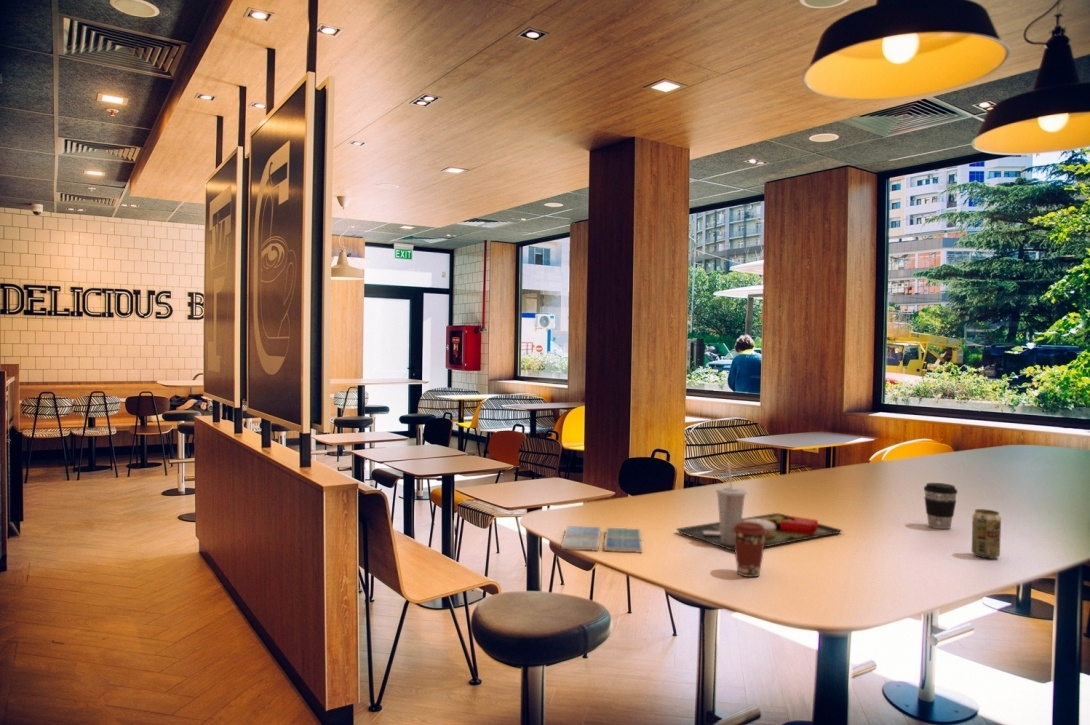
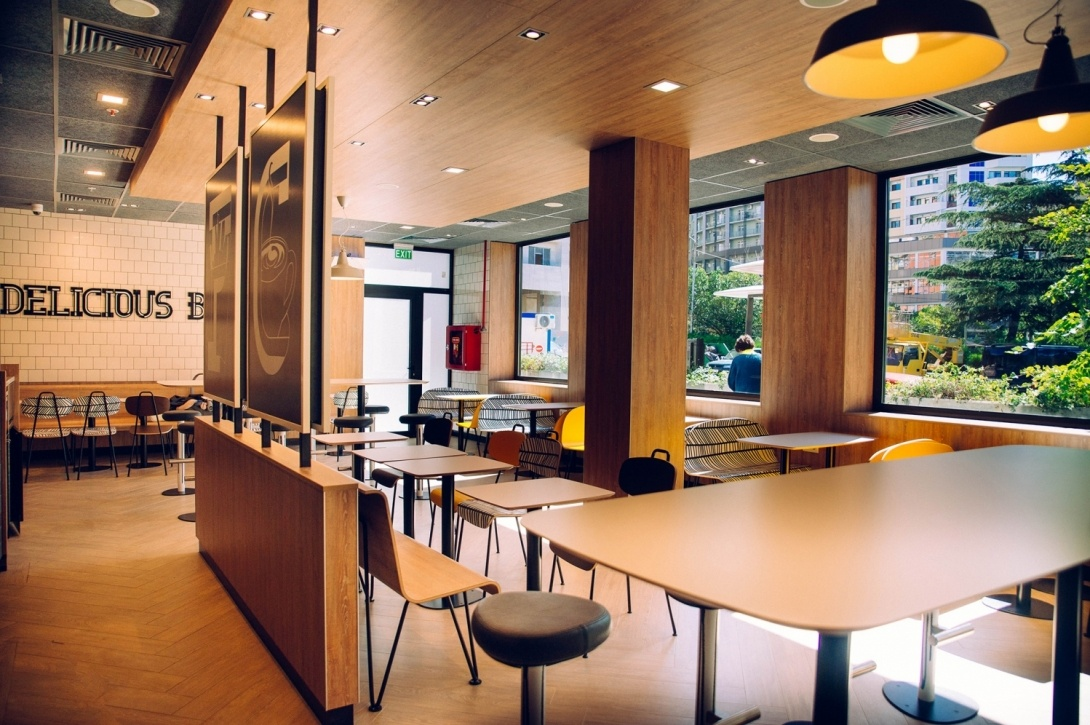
- food tray [675,462,843,552]
- coffee cup [923,482,959,530]
- coffee cup [732,522,767,578]
- beverage can [971,508,1002,560]
- drink coaster [560,525,643,554]
